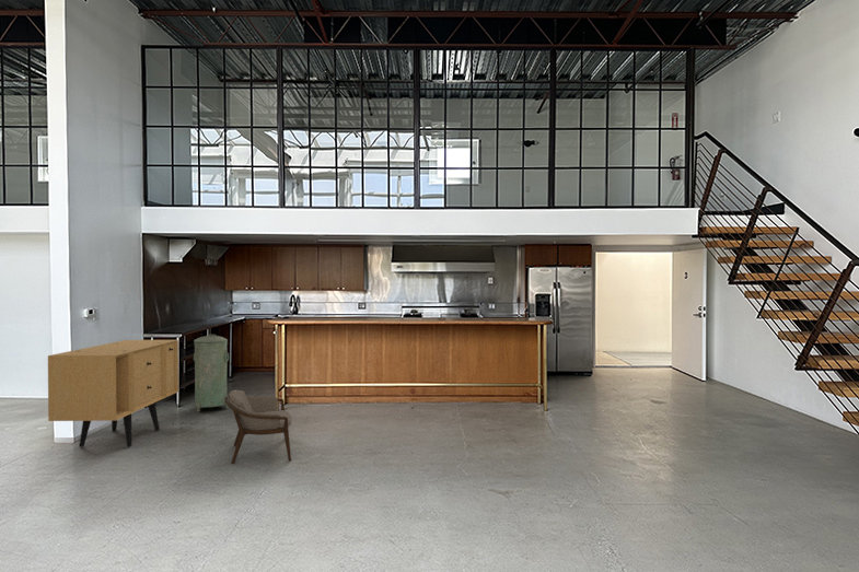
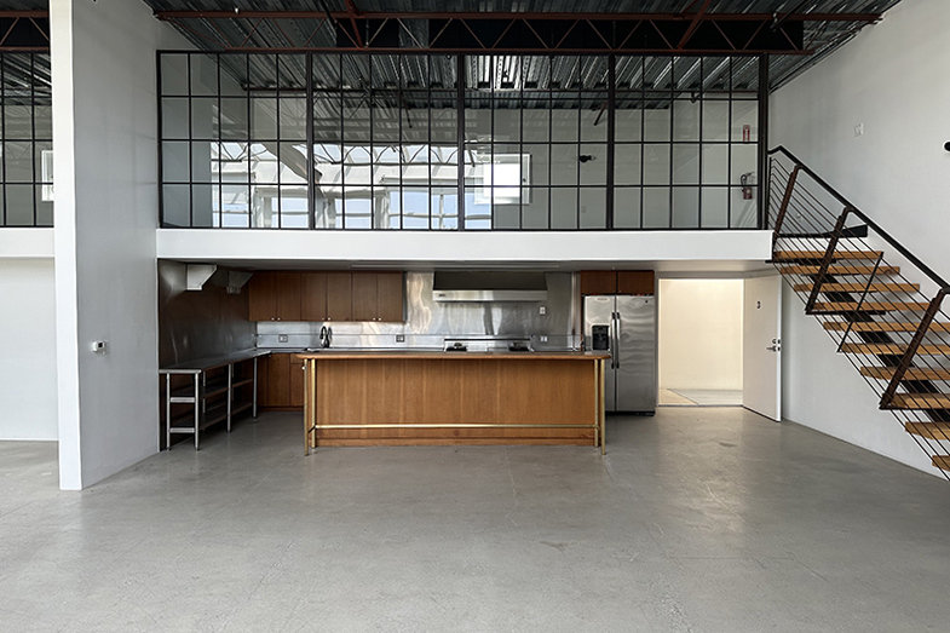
- sideboard [47,339,179,448]
- trash can [193,332,230,413]
- chair [224,389,292,465]
